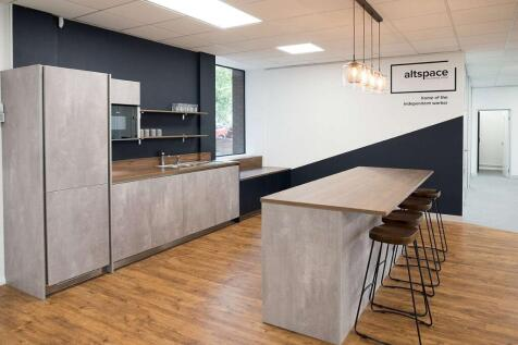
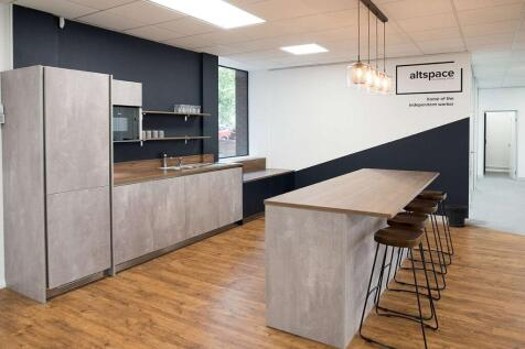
+ trash can [443,204,469,228]
